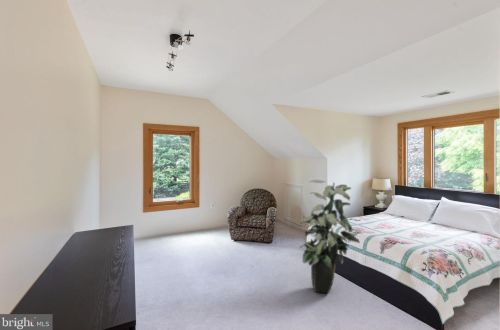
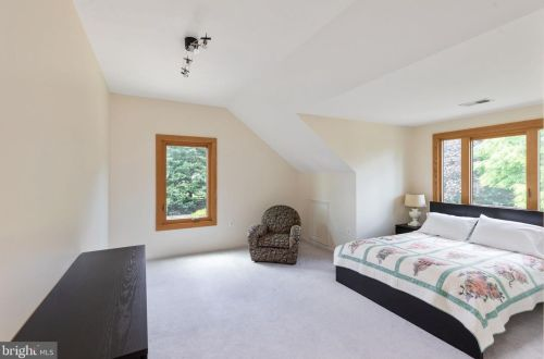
- indoor plant [298,179,361,295]
